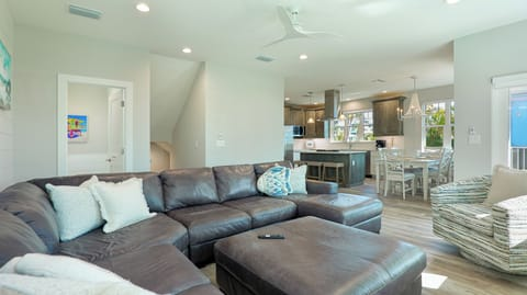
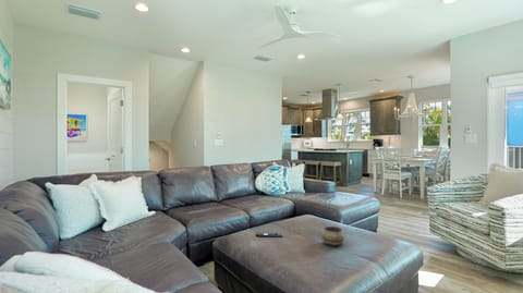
+ decorative bowl [321,225,345,247]
